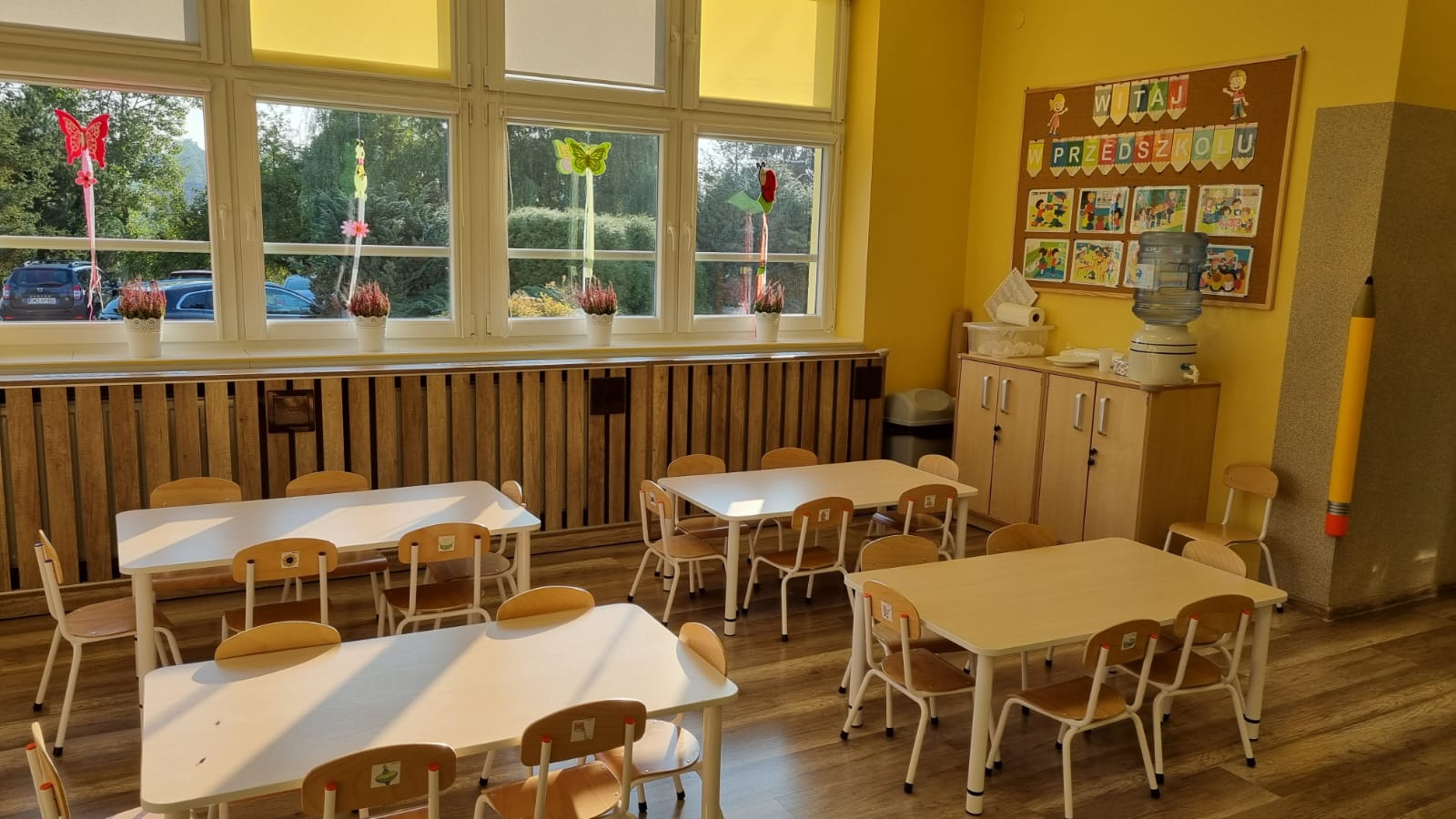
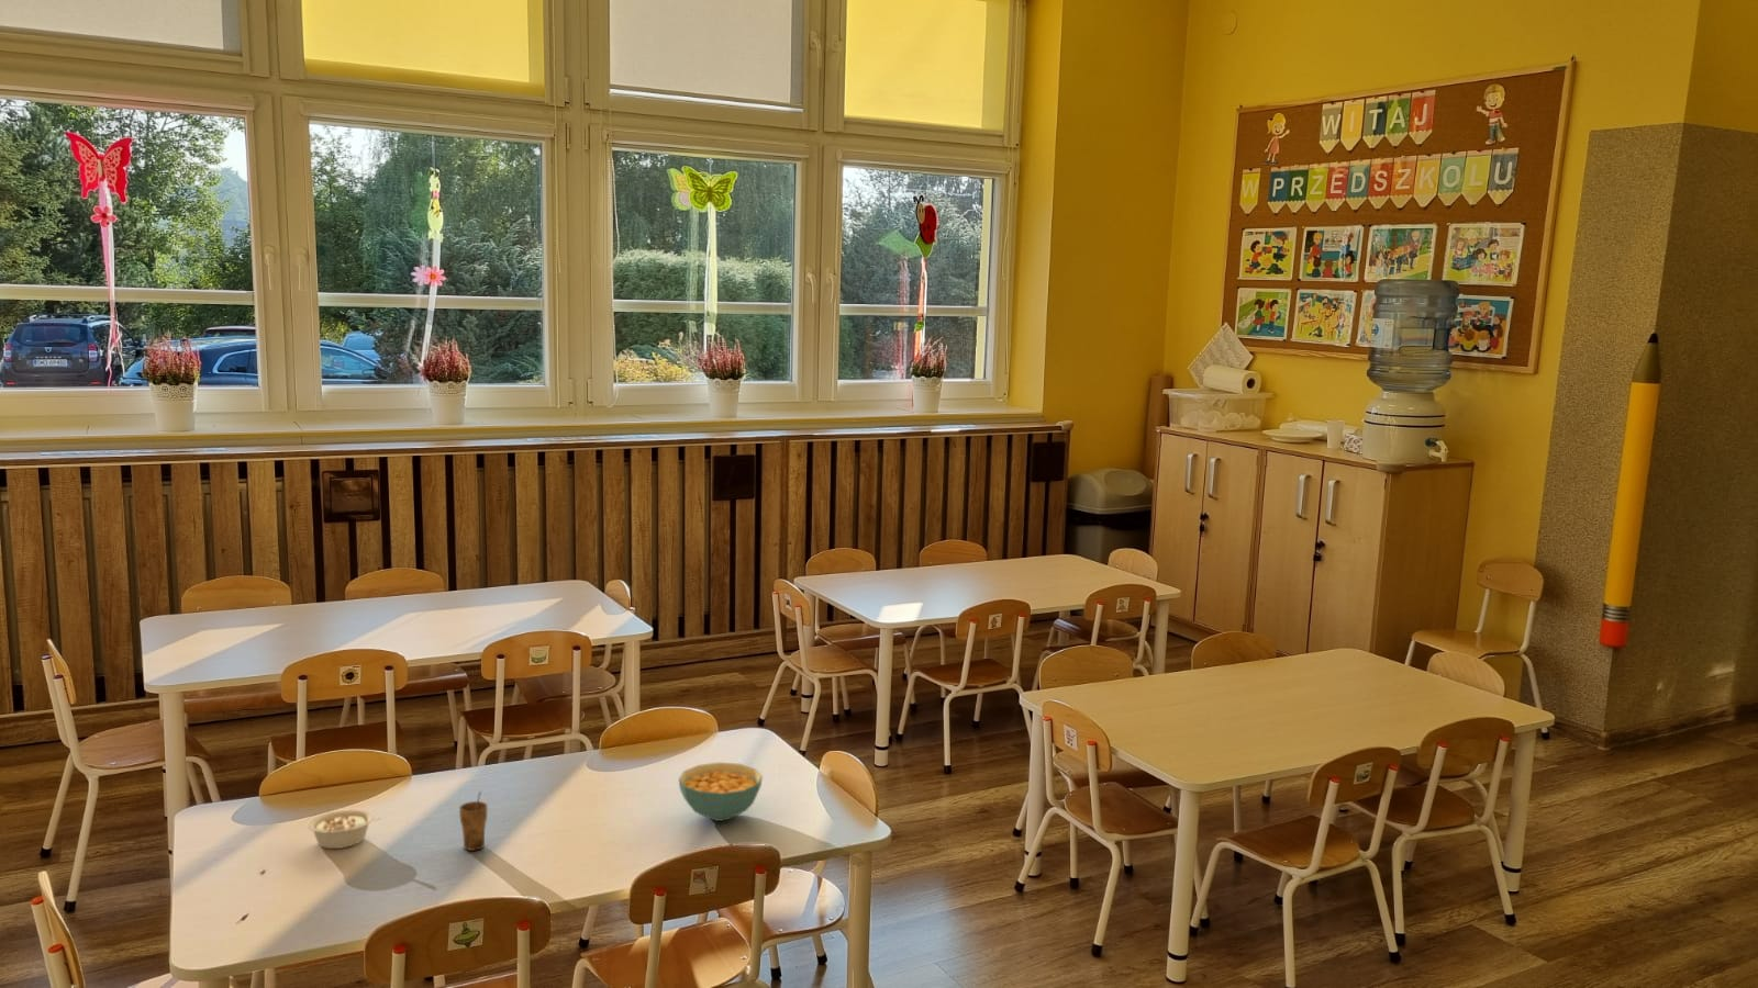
+ cereal bowl [677,762,763,823]
+ legume [307,808,384,849]
+ cup [458,790,489,852]
